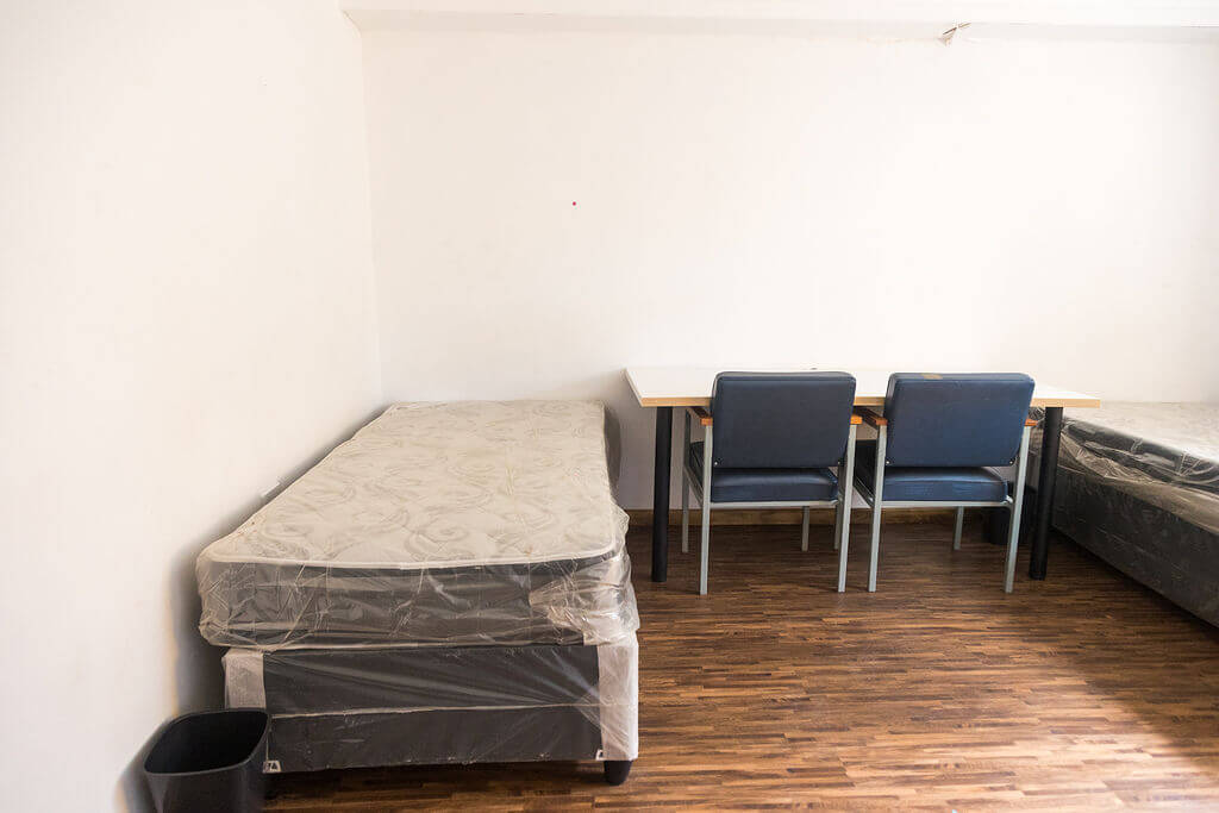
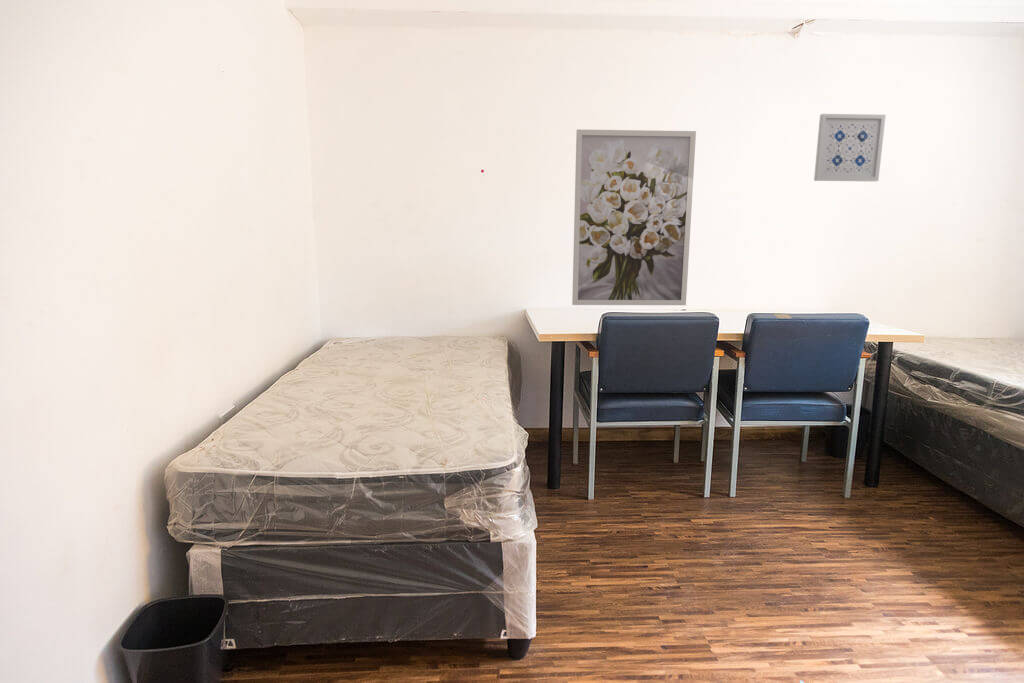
+ wall art [813,113,887,182]
+ wall art [571,128,697,306]
